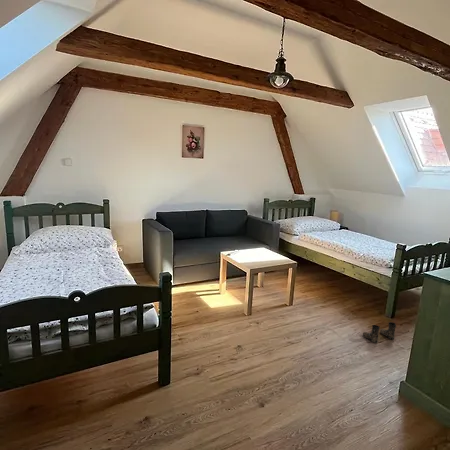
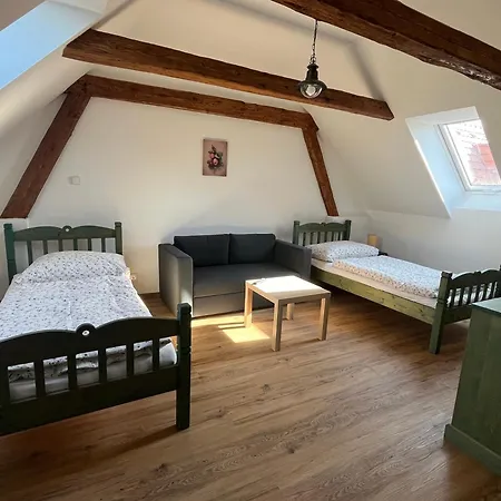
- boots [362,321,397,344]
